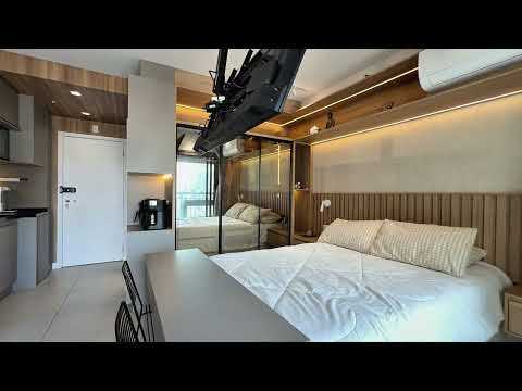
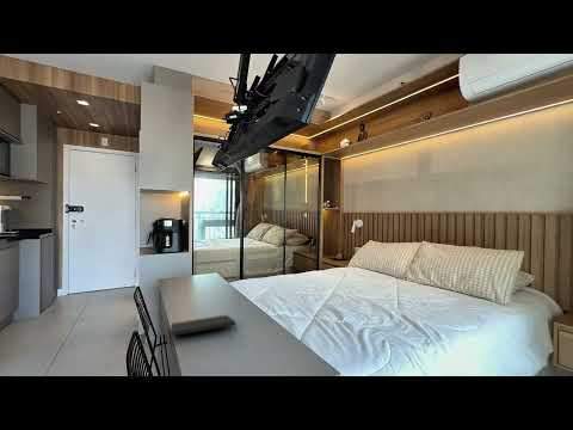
+ notepad [170,314,238,337]
